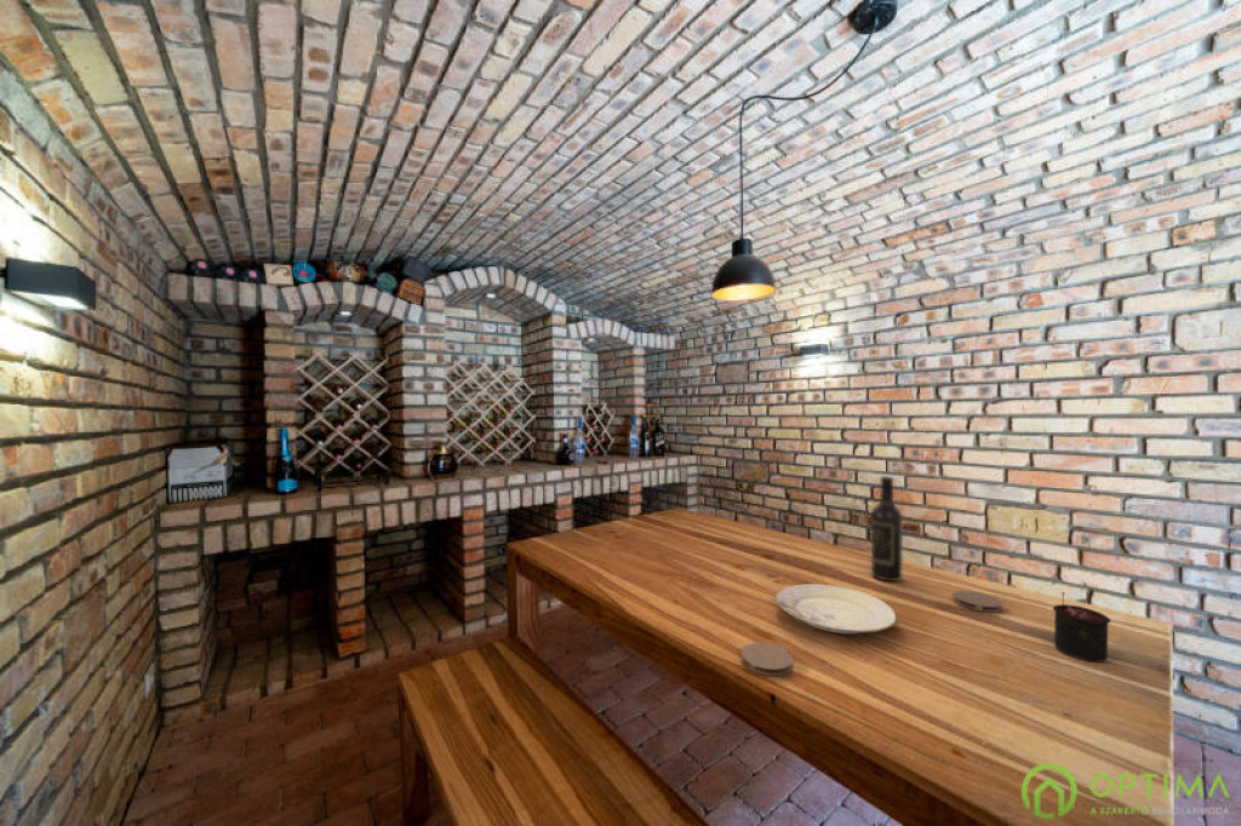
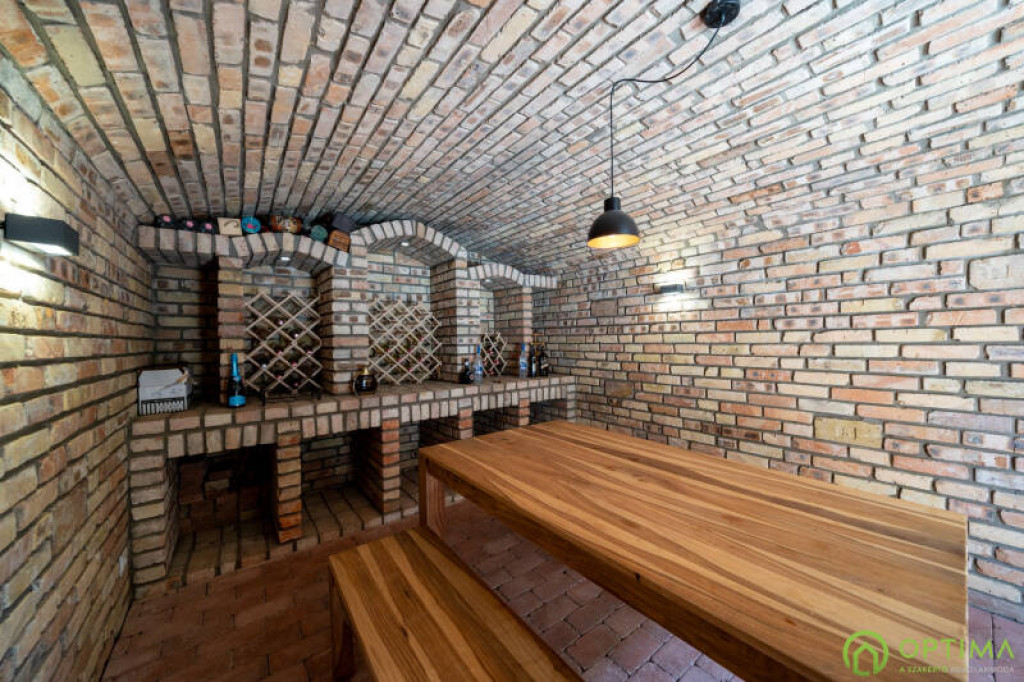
- candle [1051,591,1113,664]
- wine bottle [870,475,904,583]
- coaster [740,642,794,677]
- coaster [953,590,1003,614]
- plate [774,583,898,635]
